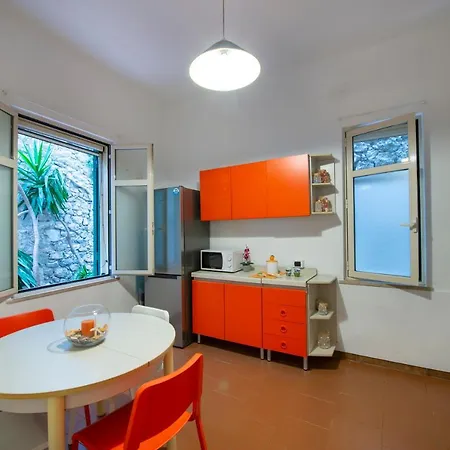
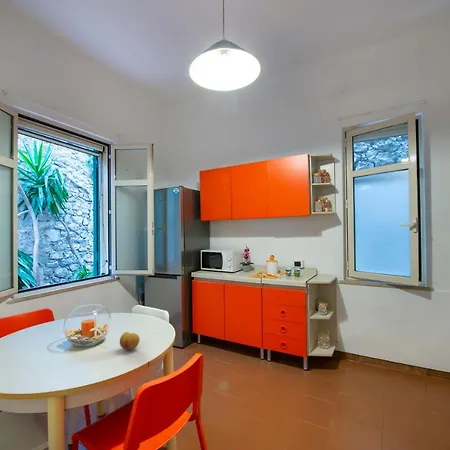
+ fruit [119,331,141,351]
